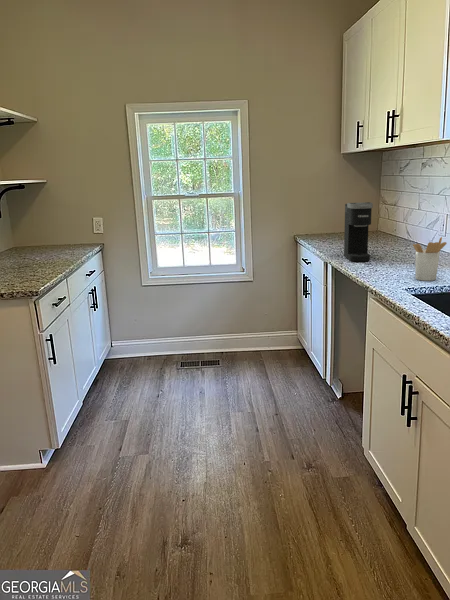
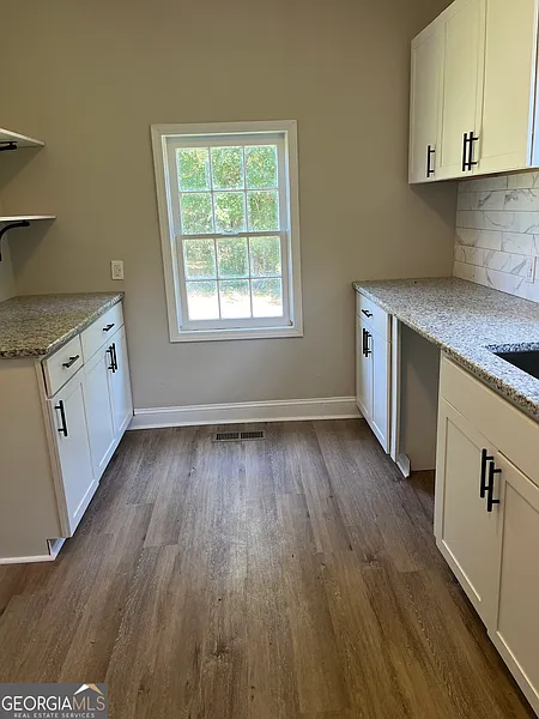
- coffee maker [343,201,374,263]
- utensil holder [412,236,448,282]
